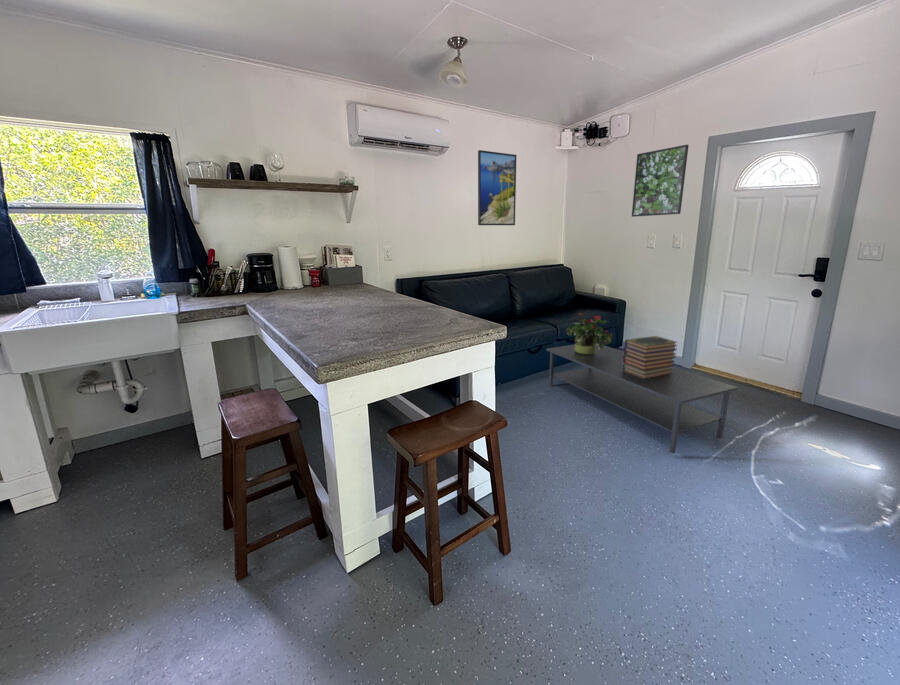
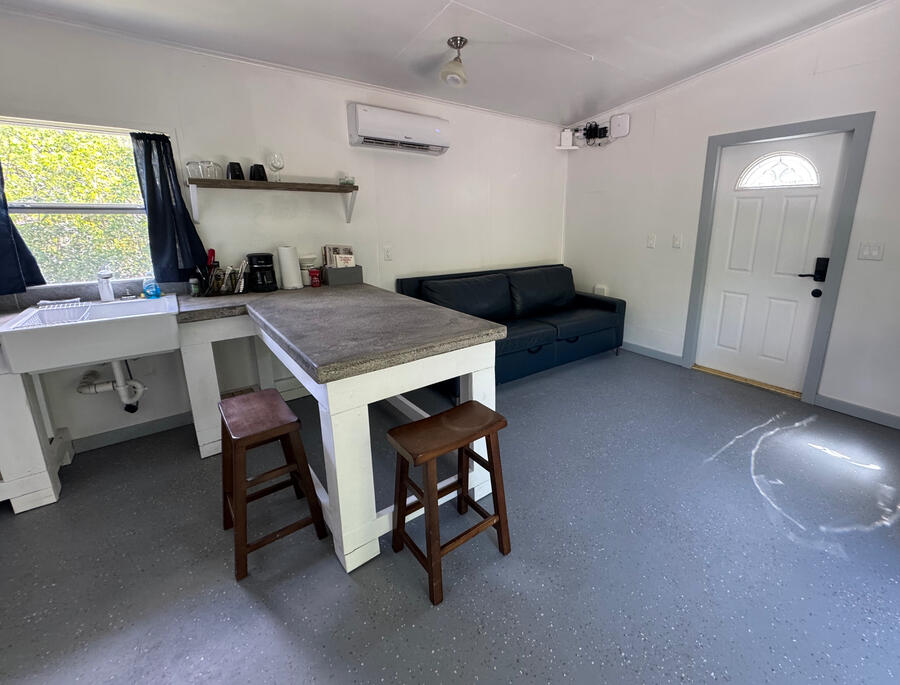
- potted plant [565,312,615,354]
- book stack [622,335,679,379]
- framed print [477,149,517,226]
- coffee table [545,343,739,455]
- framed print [631,144,690,218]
